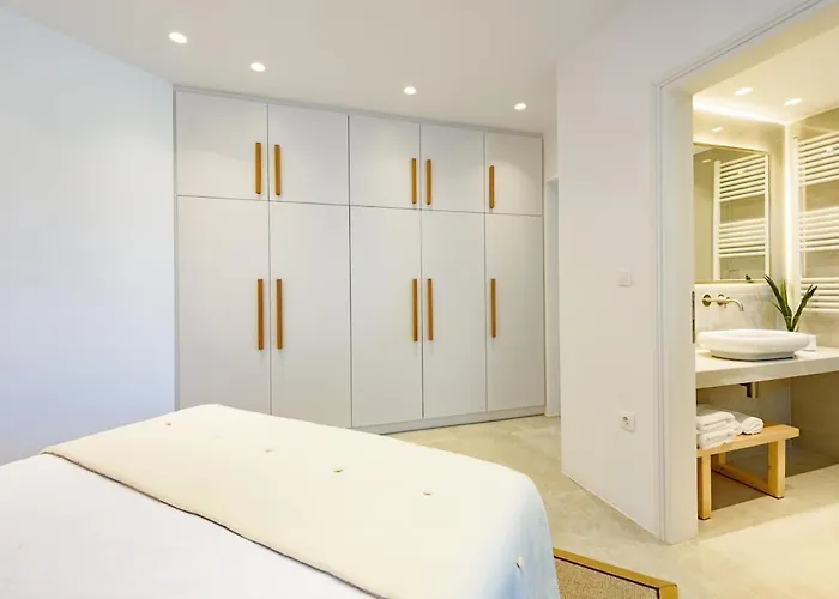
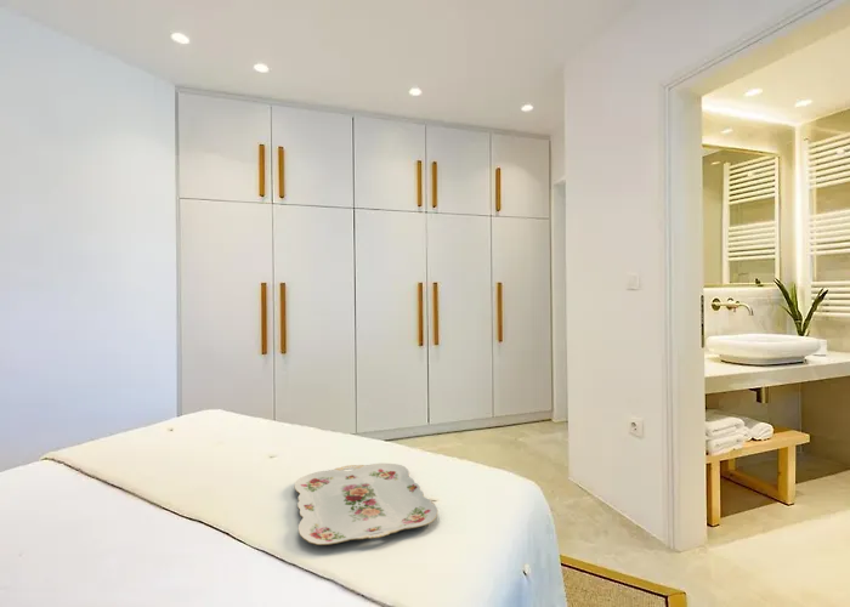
+ serving tray [293,463,438,546]
